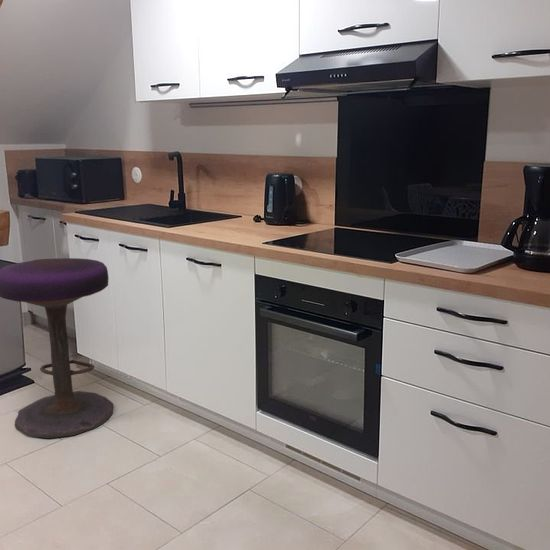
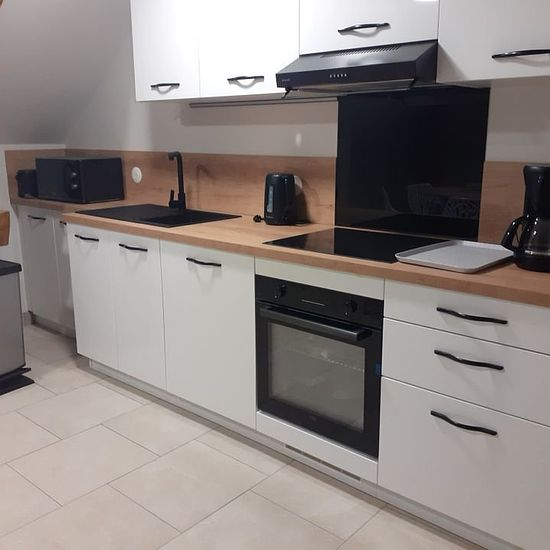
- stool [0,257,114,439]
